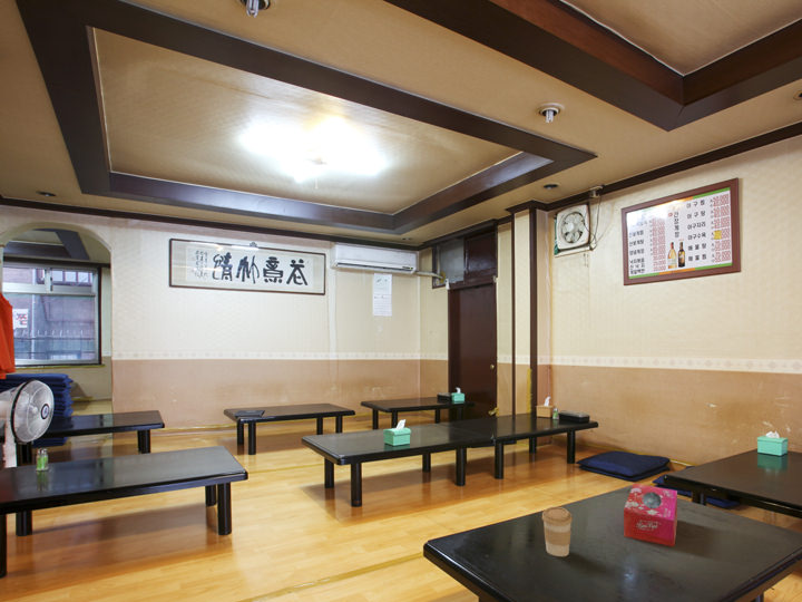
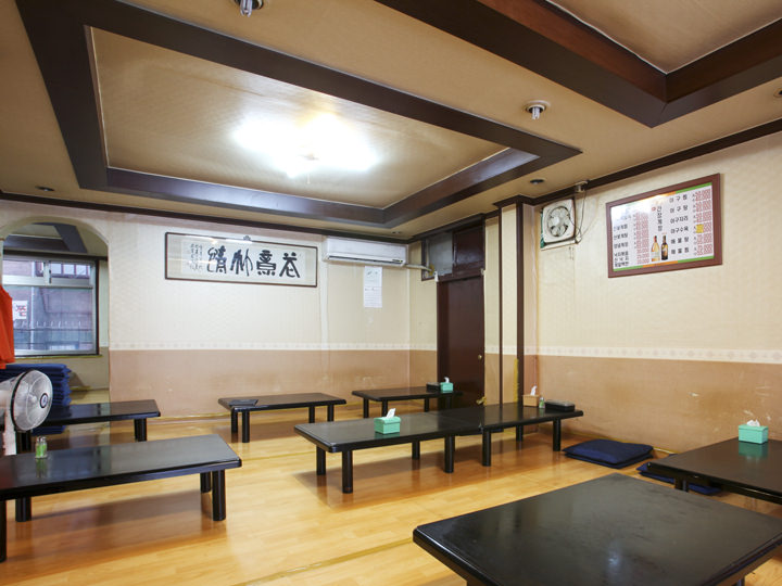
- coffee cup [541,506,574,557]
- tissue box [623,483,678,547]
